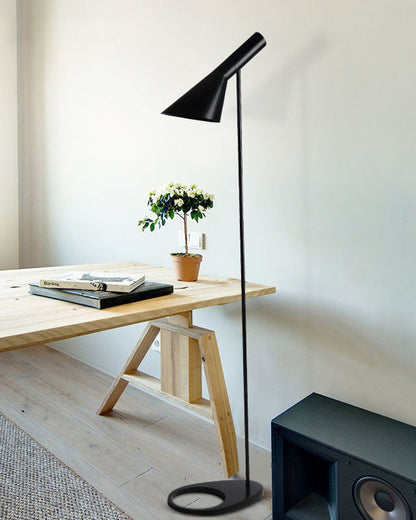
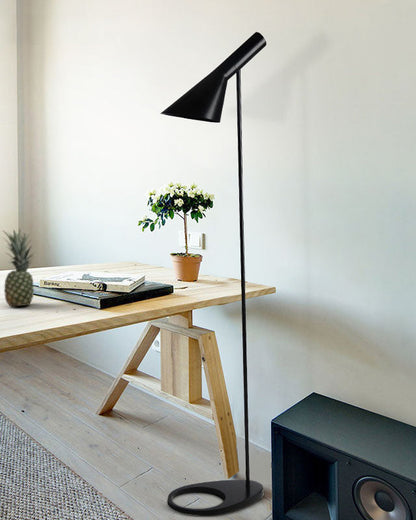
+ fruit [1,227,37,307]
